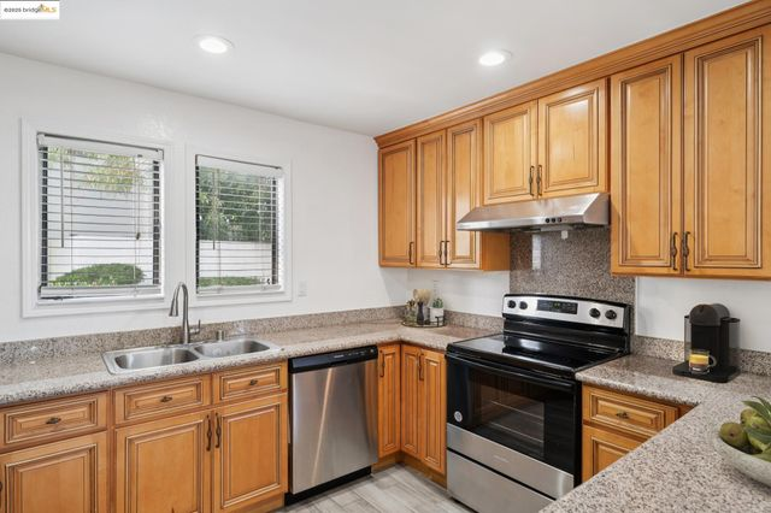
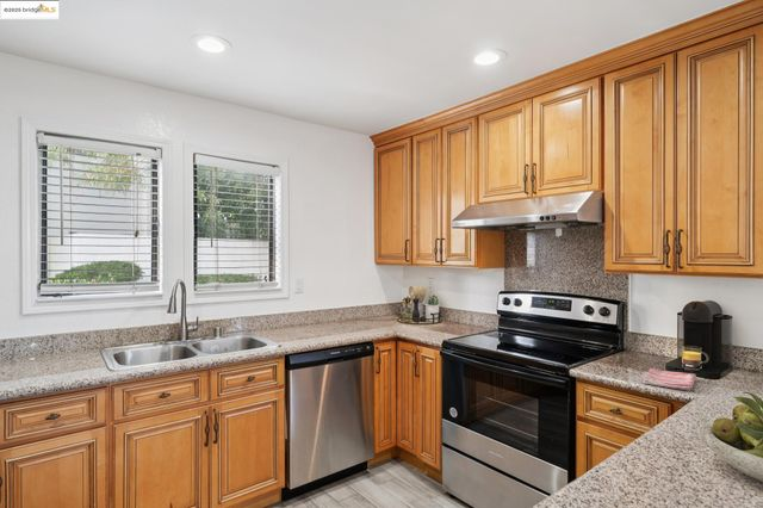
+ dish towel [641,367,697,391]
